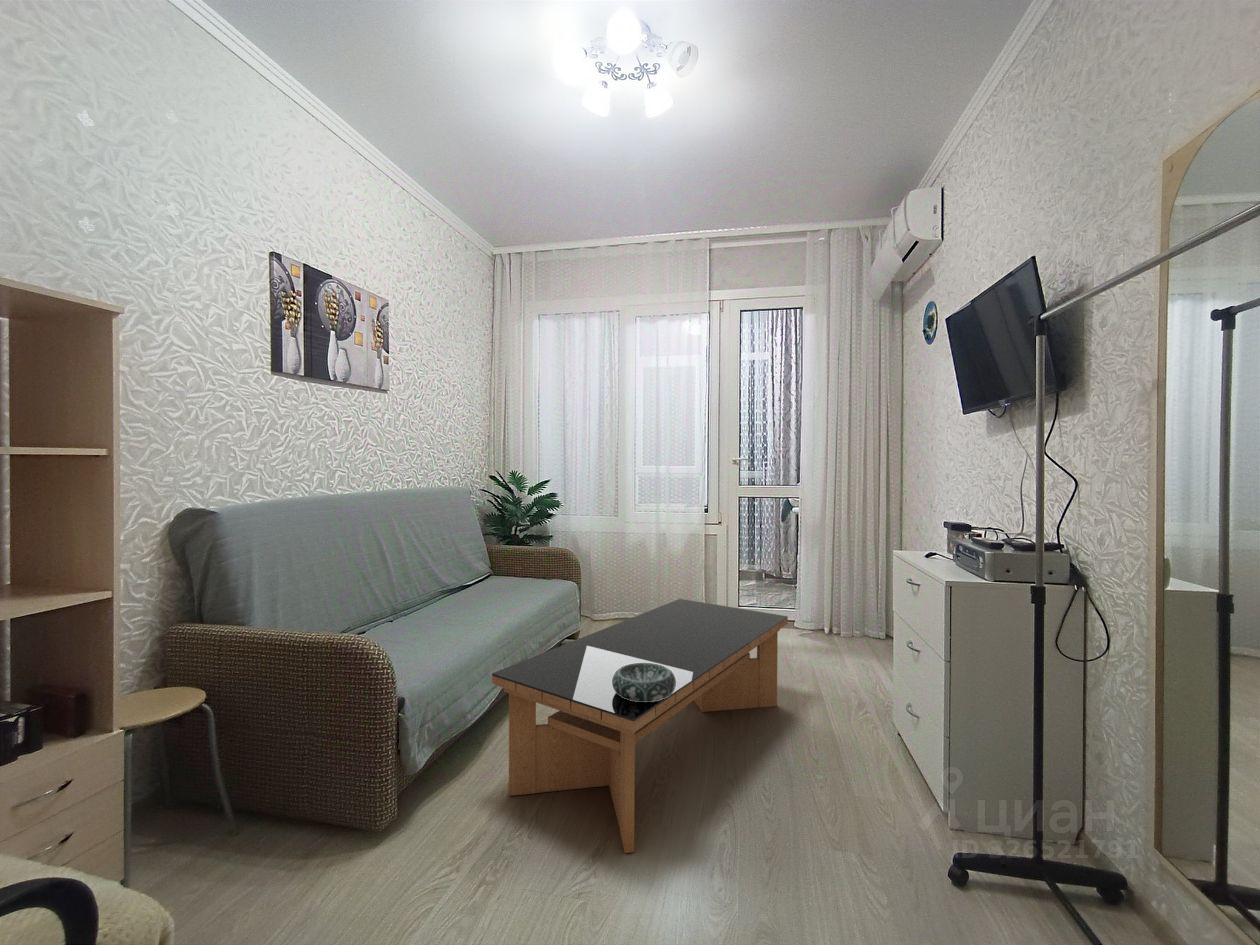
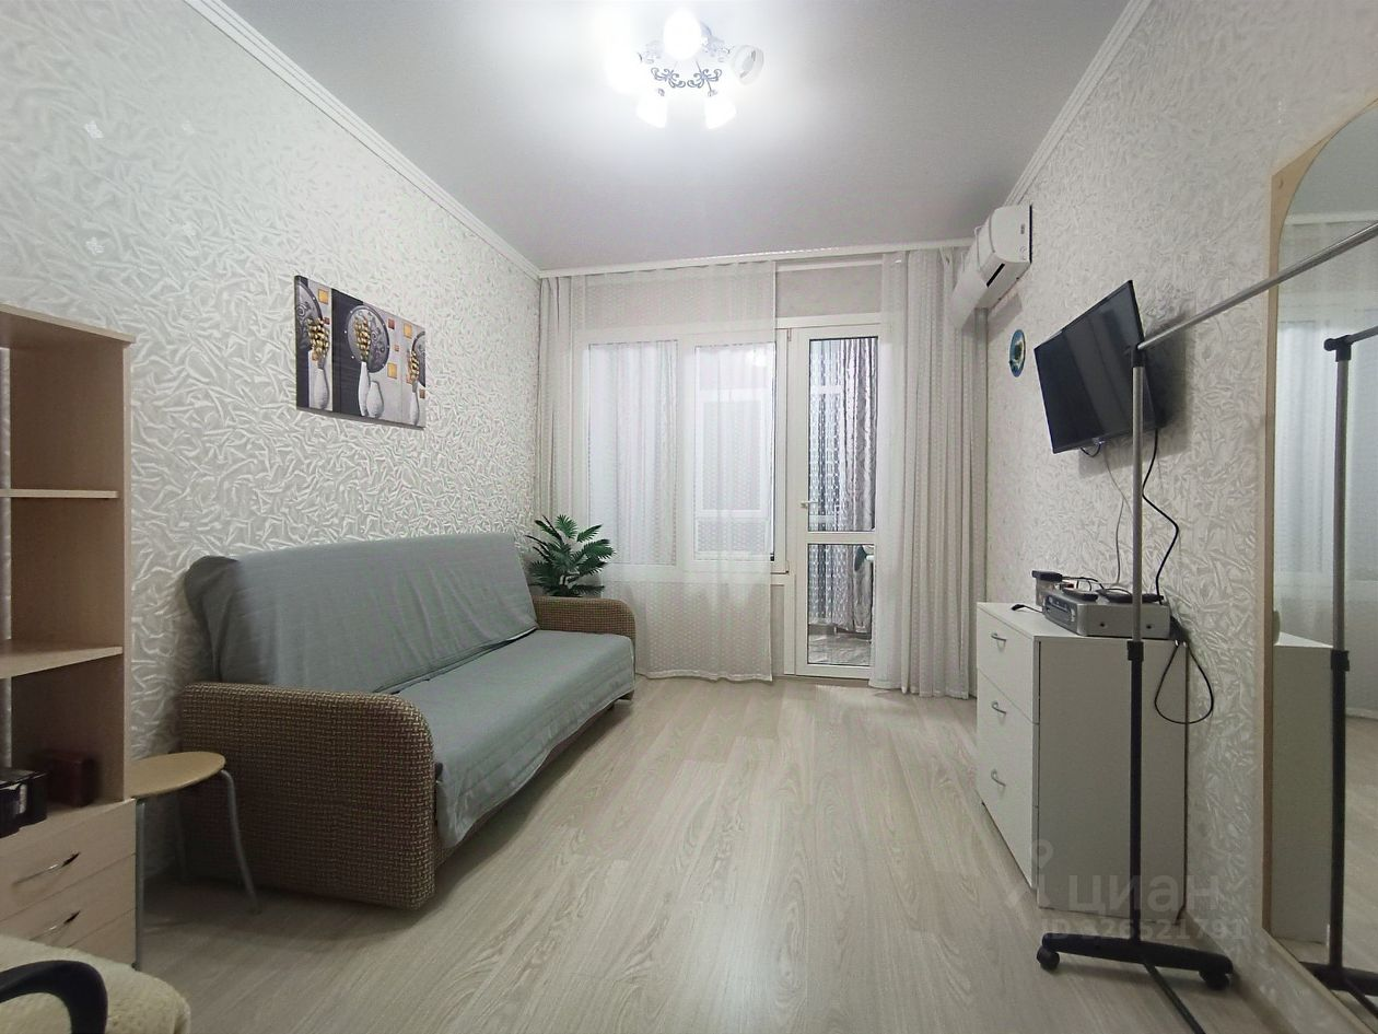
- decorative bowl [612,663,676,702]
- coffee table [491,598,789,854]
